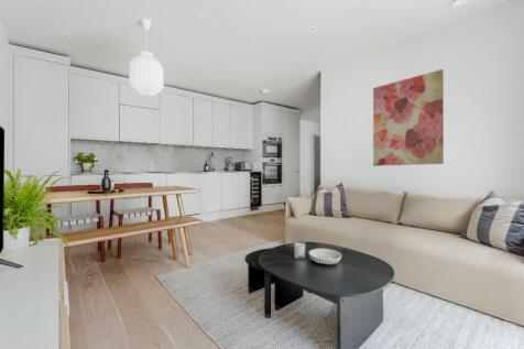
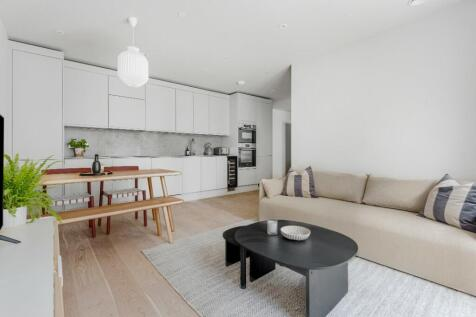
- wall art [372,68,445,167]
